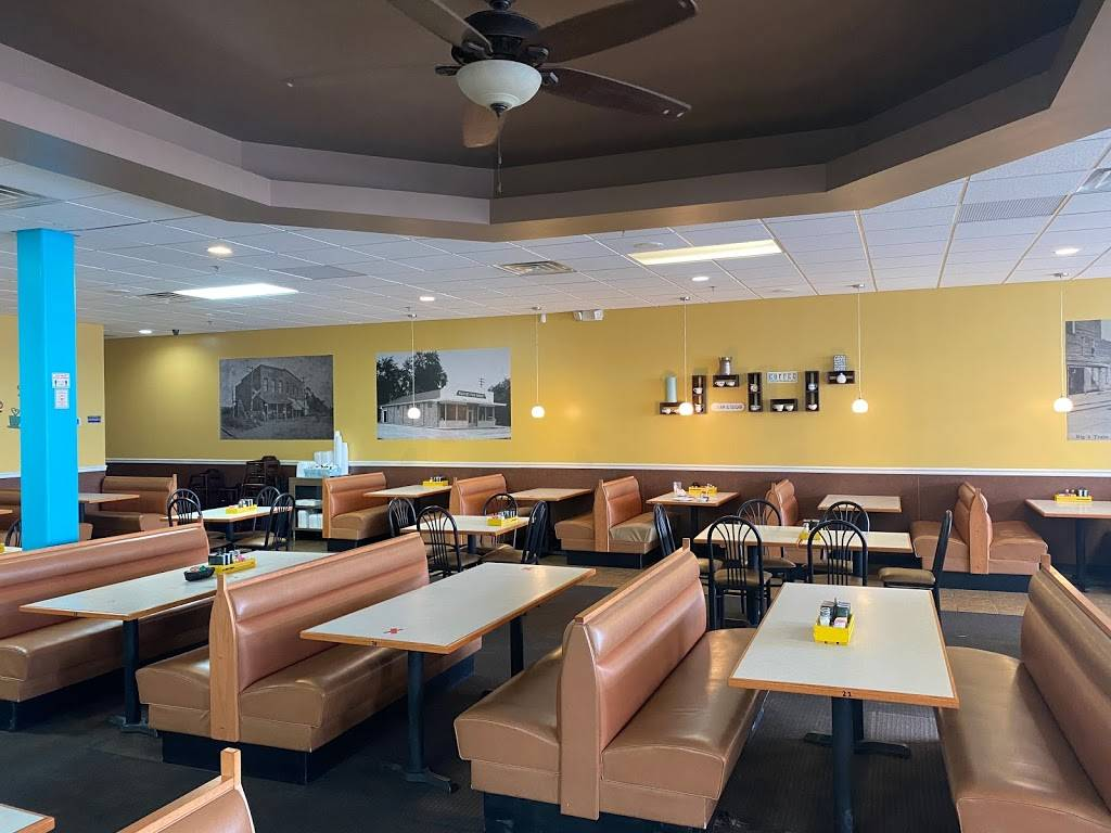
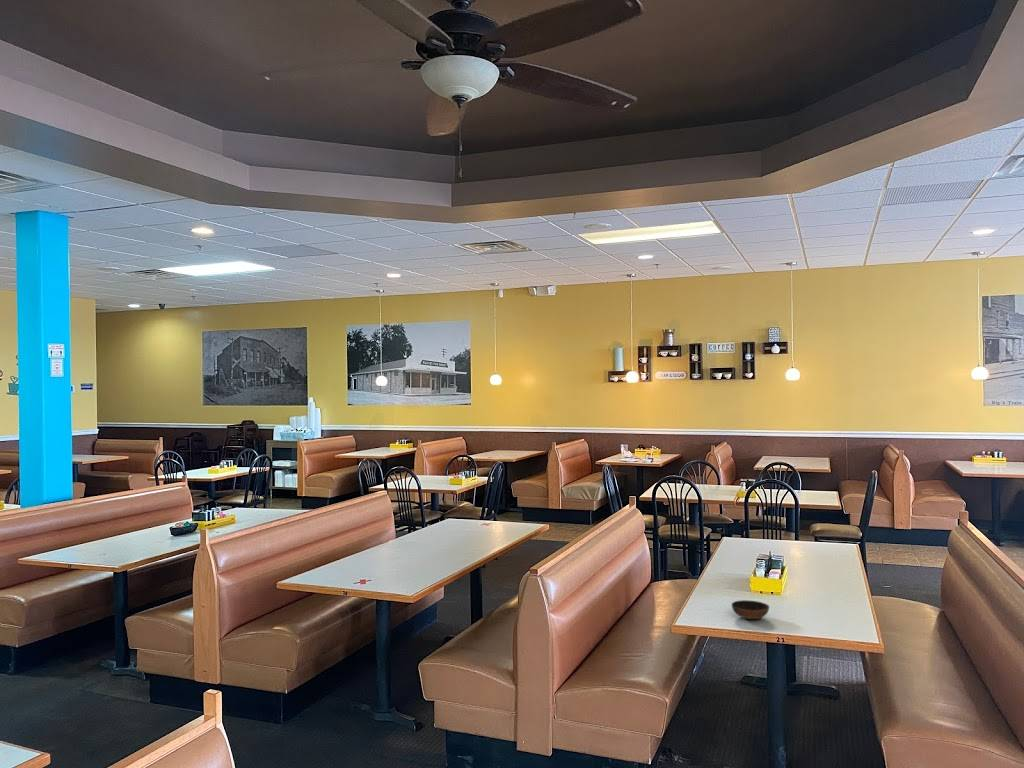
+ bowl [731,599,770,620]
